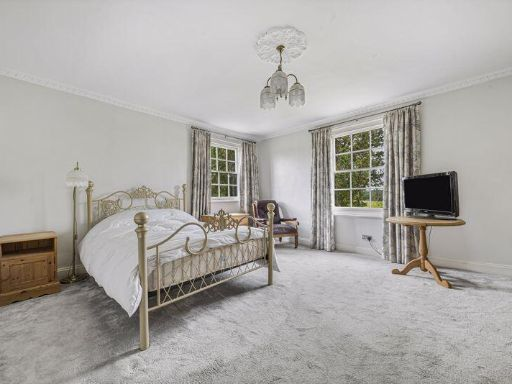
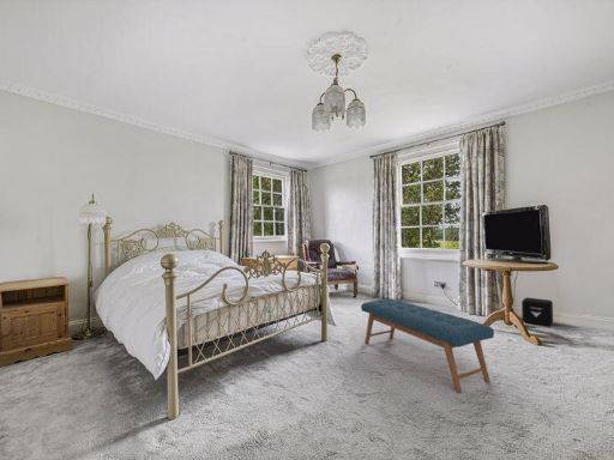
+ bench [360,298,495,394]
+ air purifier [520,296,554,327]
